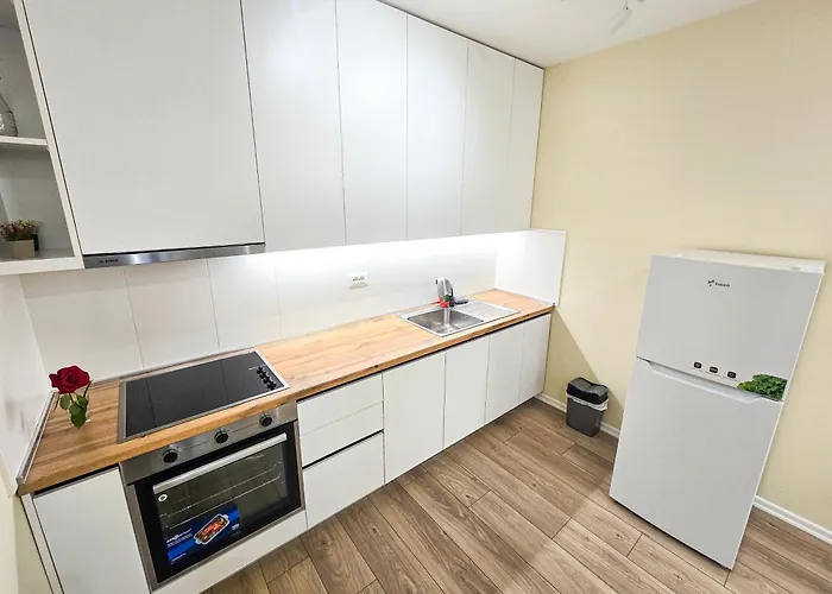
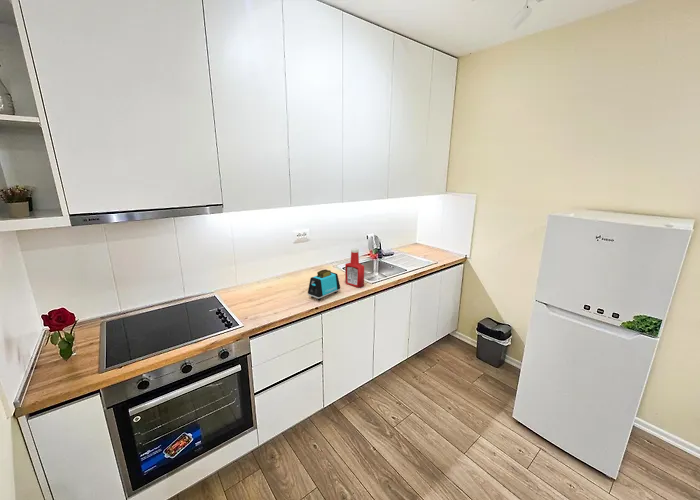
+ toaster [307,268,341,301]
+ soap bottle [344,248,365,288]
